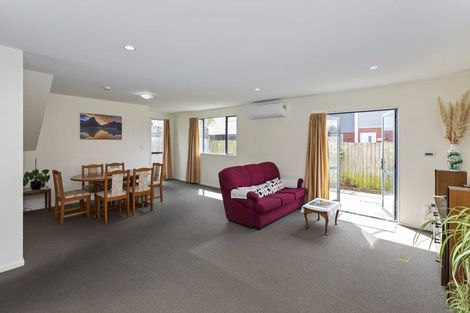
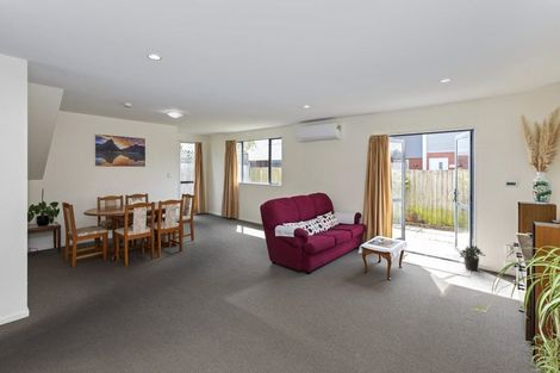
+ potted plant [459,244,486,272]
